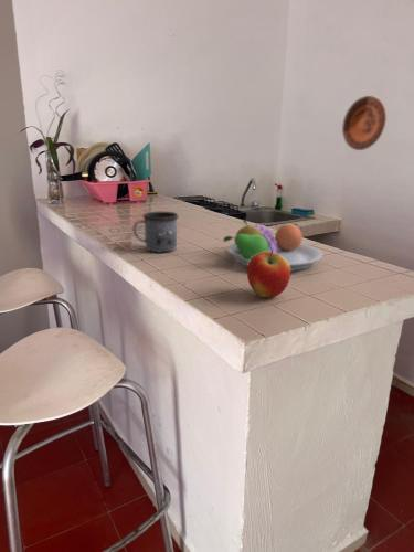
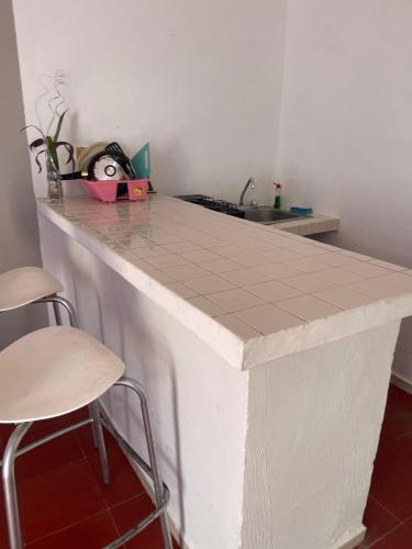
- mug [132,211,179,253]
- fruit bowl [222,217,323,273]
- decorative plate [341,95,388,151]
- apple [246,251,291,298]
